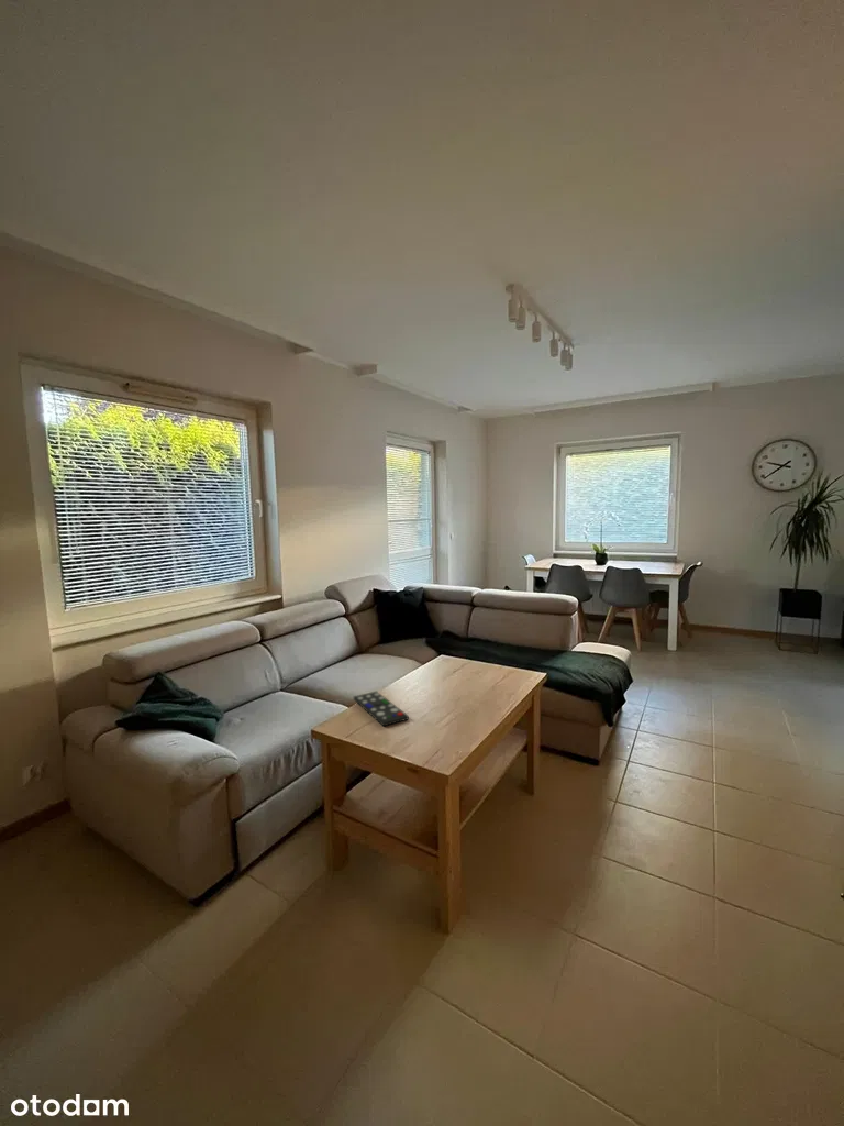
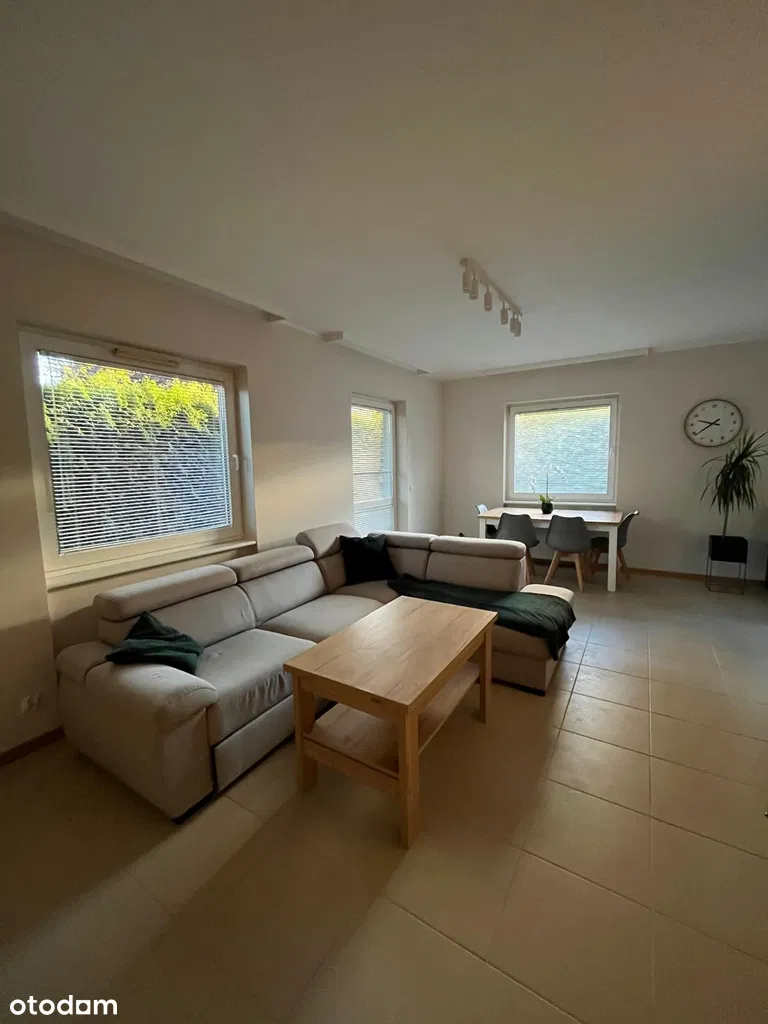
- remote control [353,691,410,727]
